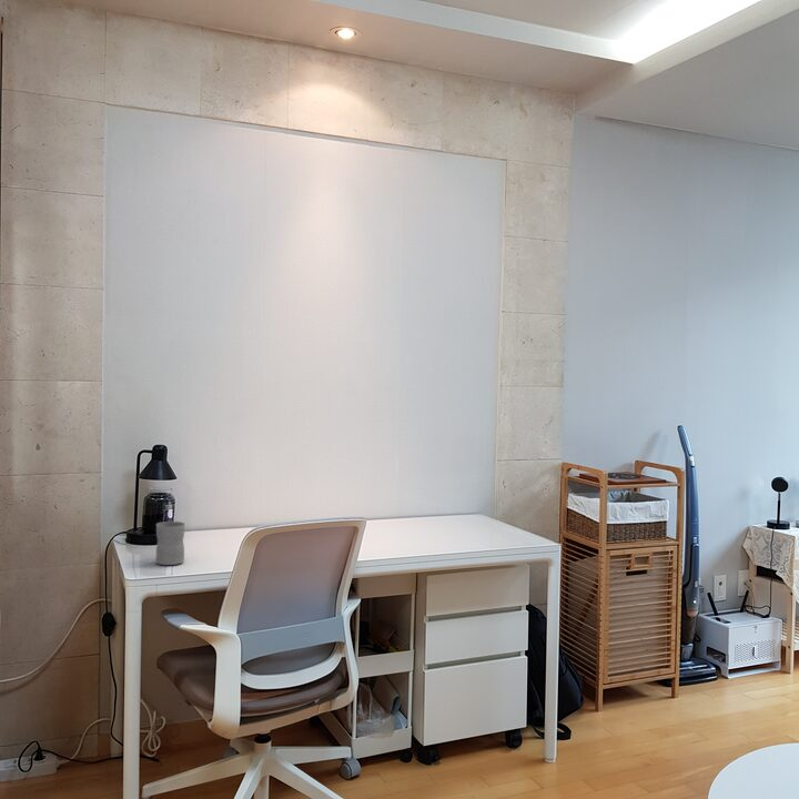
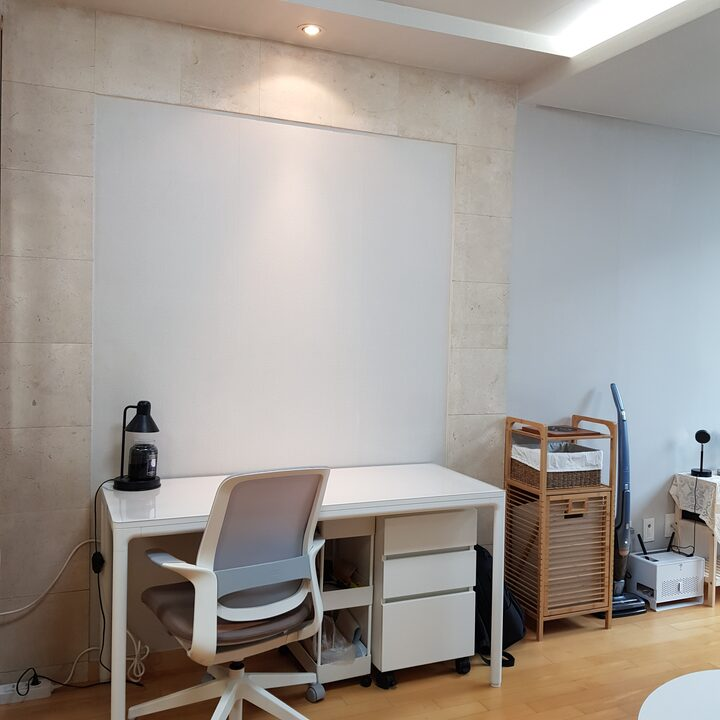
- mug [155,520,186,566]
